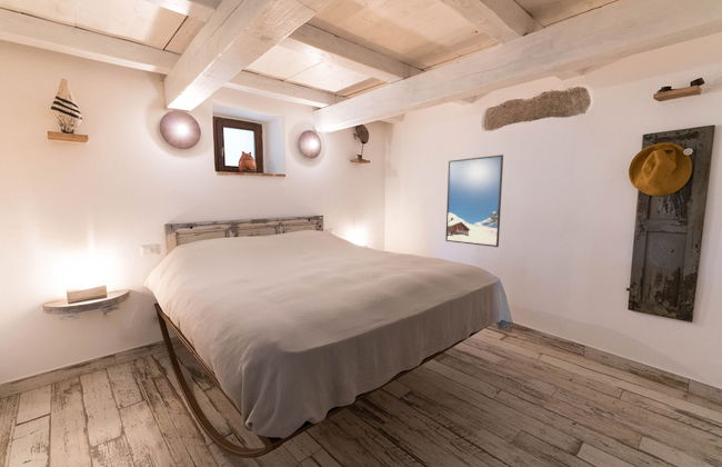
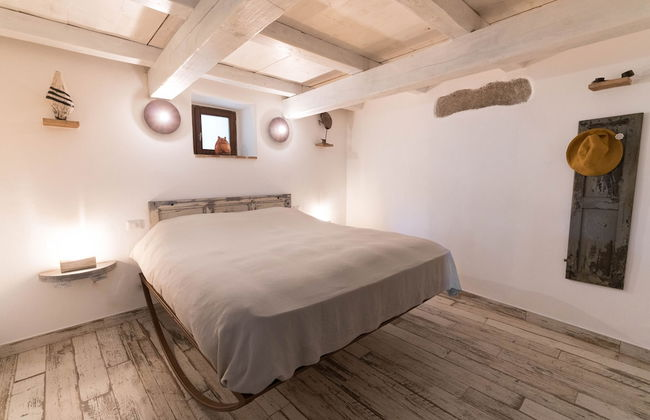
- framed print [444,153,504,248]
